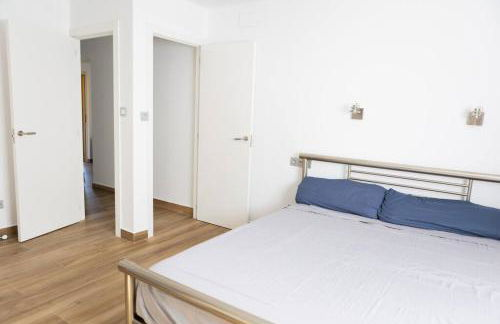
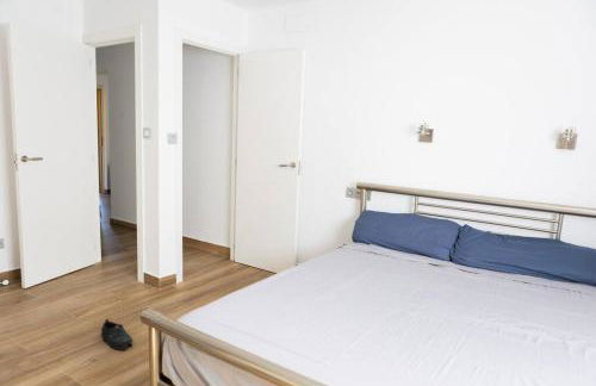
+ shoe [100,318,134,351]
